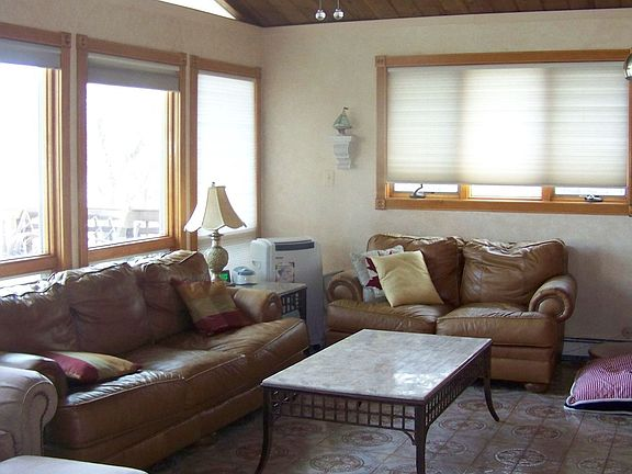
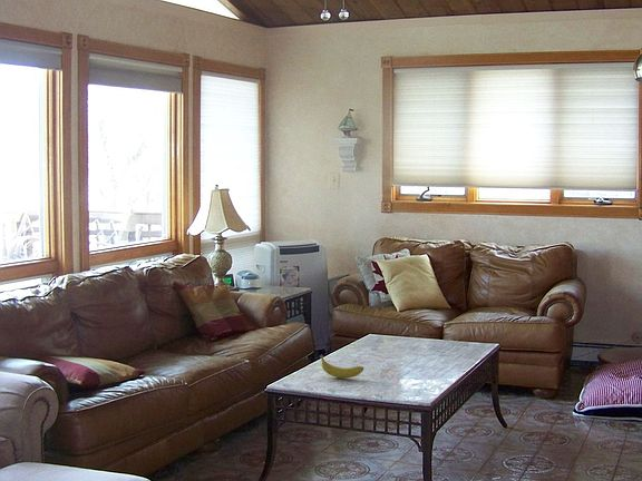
+ fruit [319,354,364,380]
